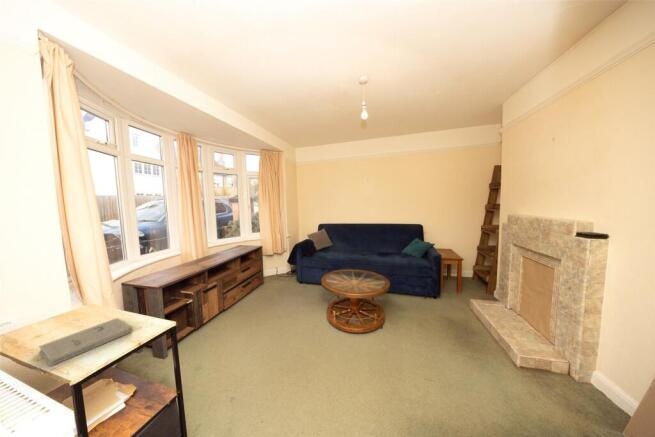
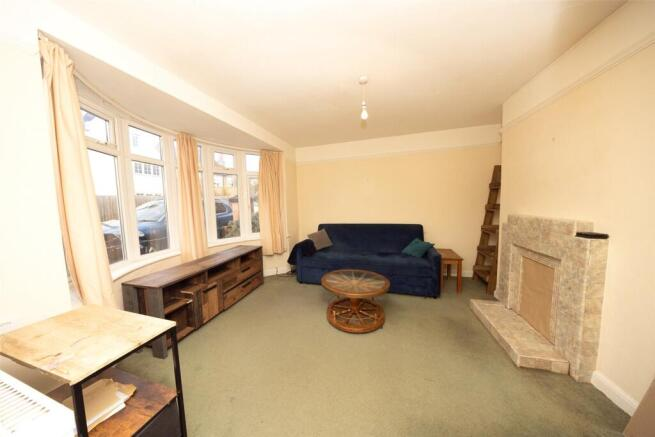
- book [38,317,134,367]
